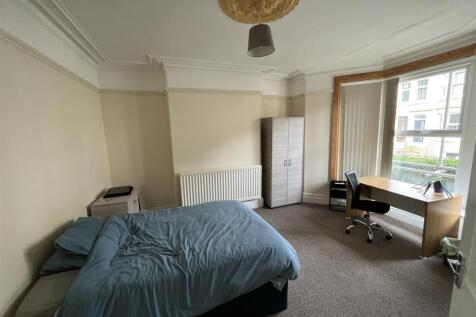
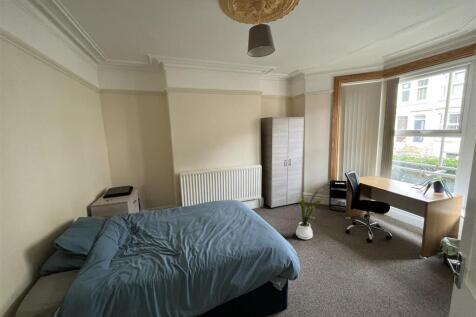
+ house plant [289,188,324,240]
